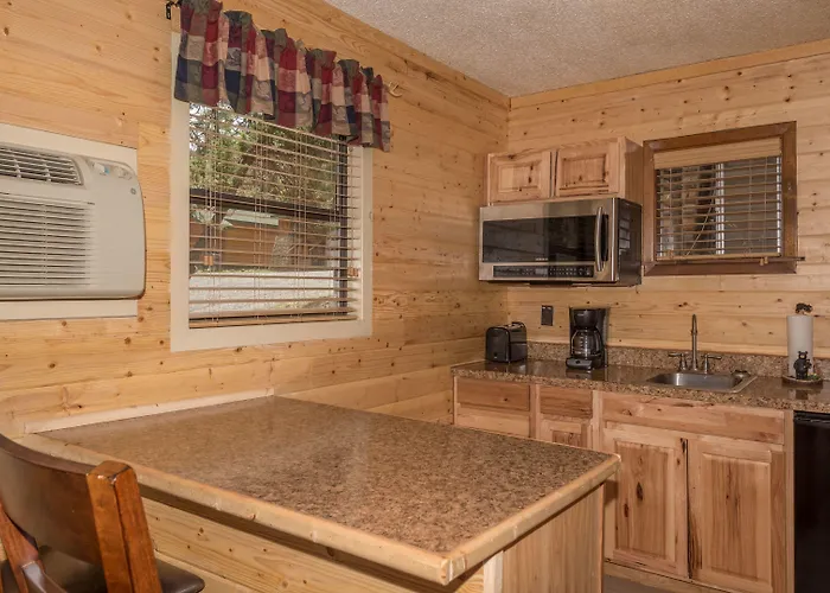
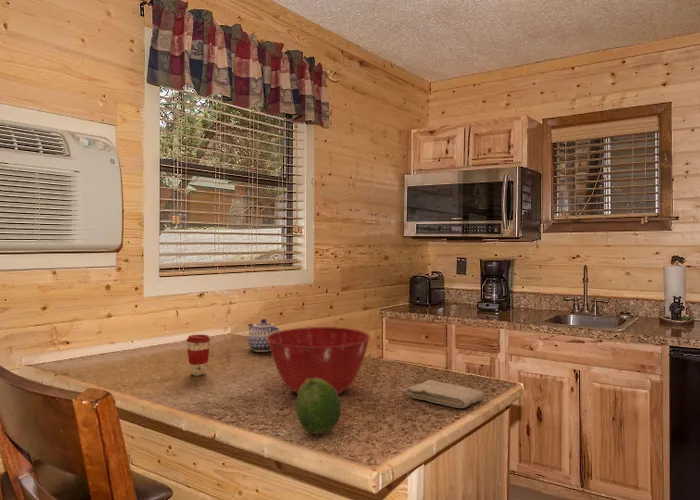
+ washcloth [405,379,485,409]
+ mixing bowl [267,326,371,395]
+ coffee cup [185,334,212,377]
+ teapot [247,318,281,353]
+ fruit [295,378,342,436]
